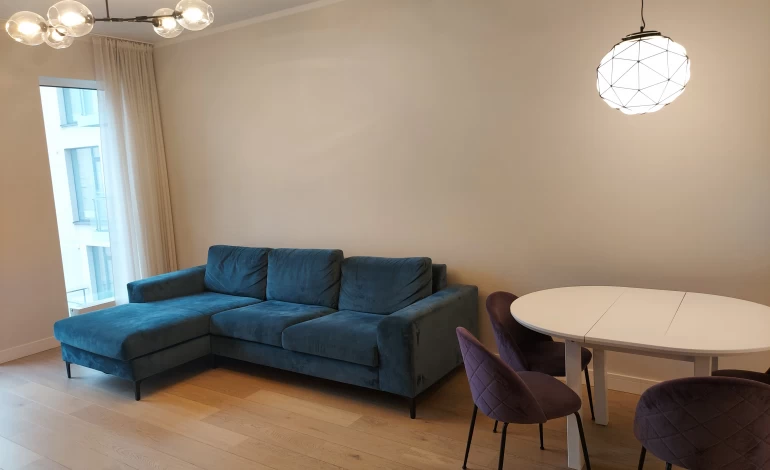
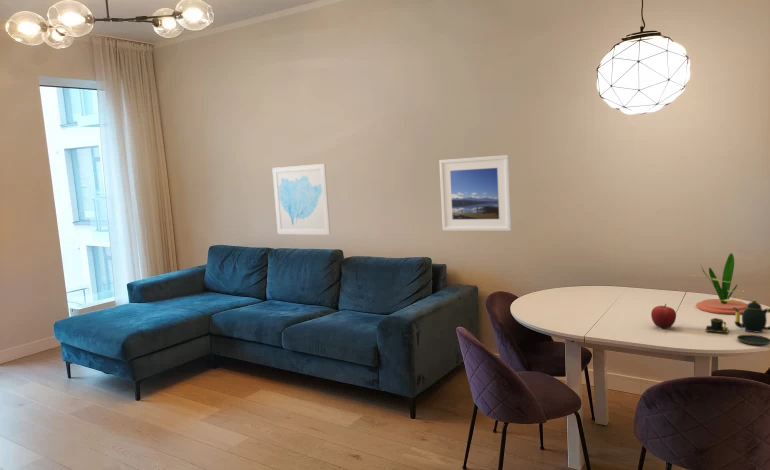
+ teapot [705,299,770,346]
+ fruit [650,303,677,329]
+ wall art [271,163,331,236]
+ plant [690,252,748,315]
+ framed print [438,154,513,232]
